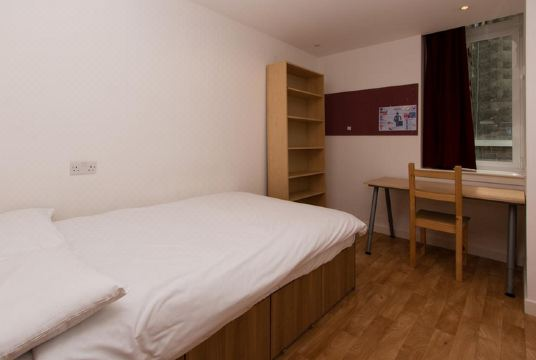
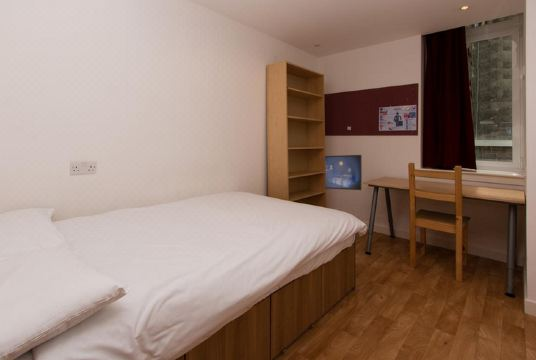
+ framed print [324,154,363,191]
